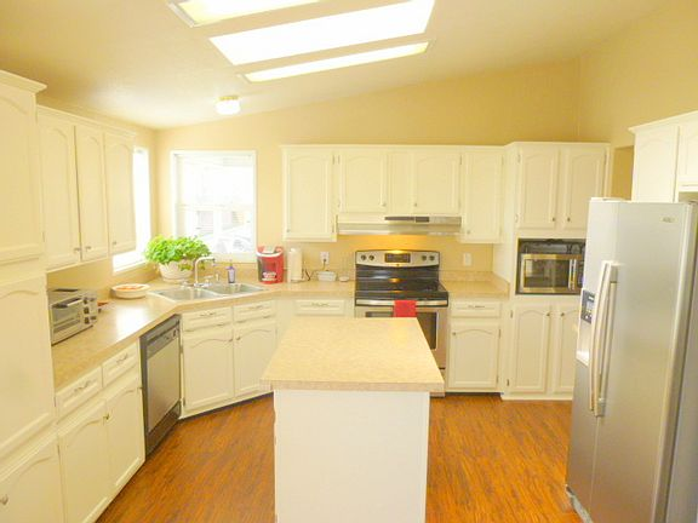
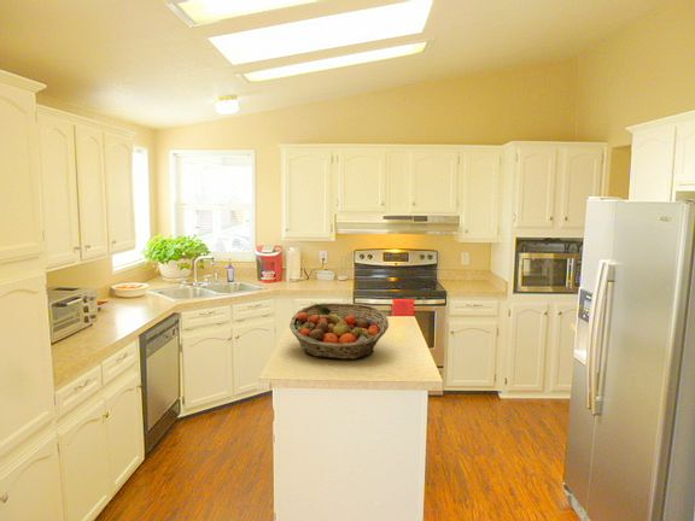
+ fruit basket [288,302,390,361]
